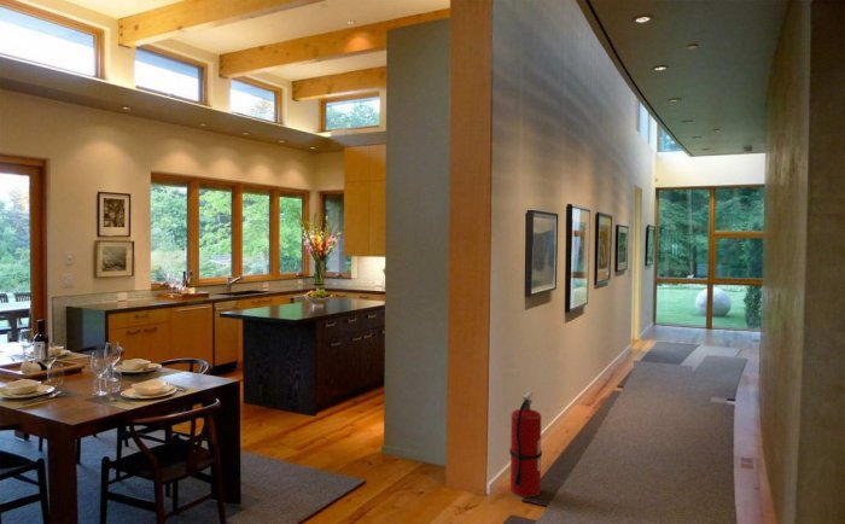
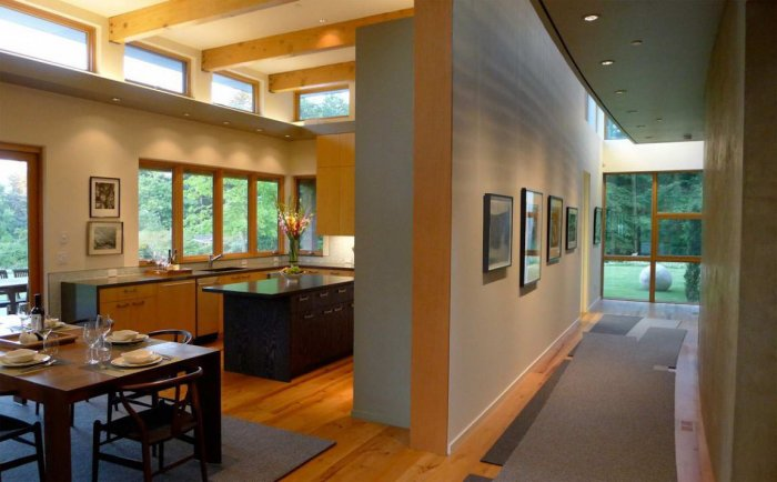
- fire extinguisher [508,391,543,497]
